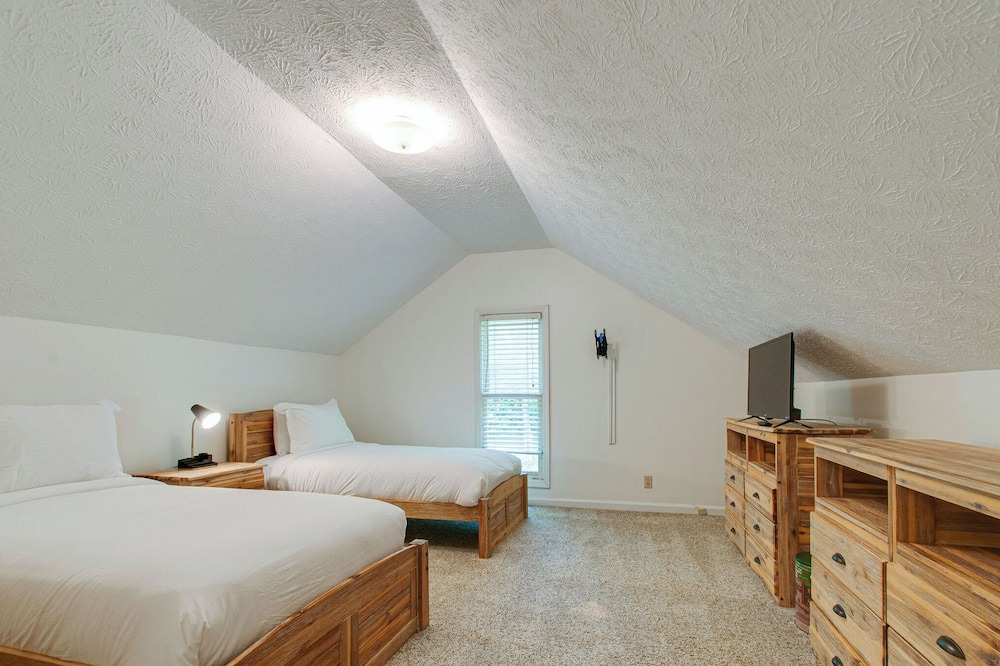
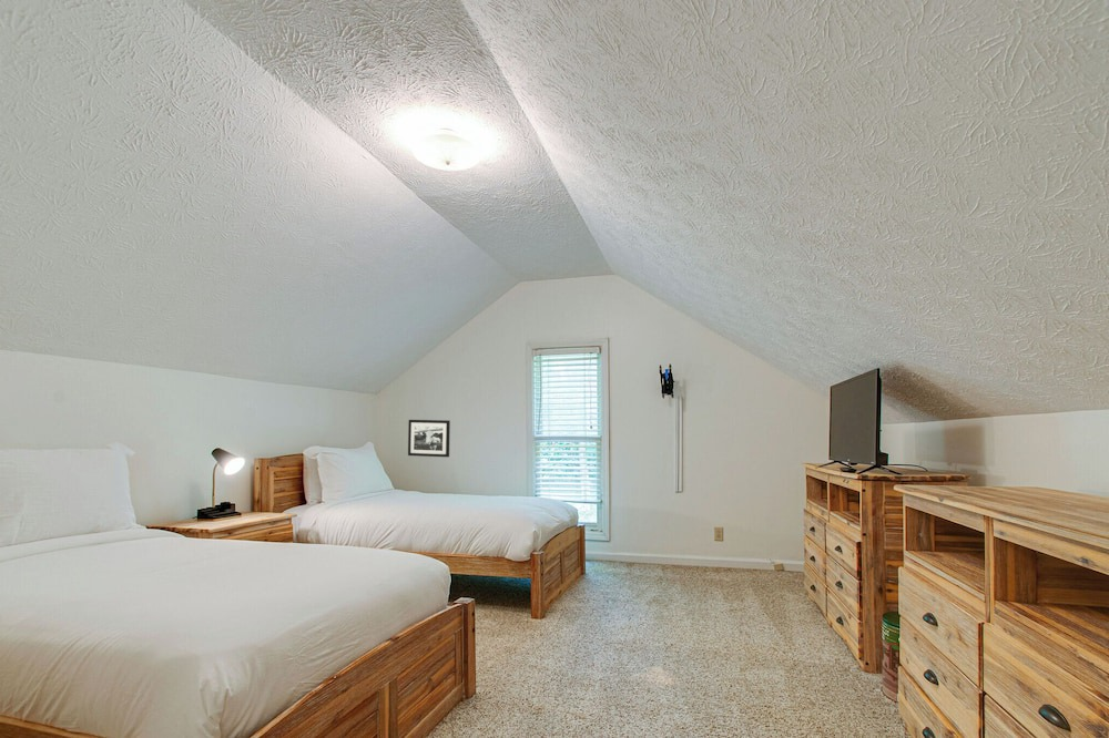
+ picture frame [407,419,451,458]
